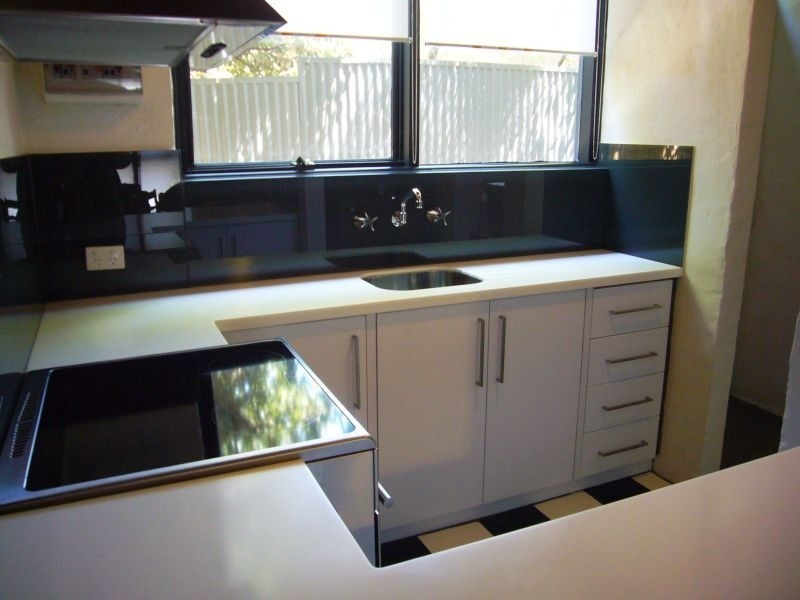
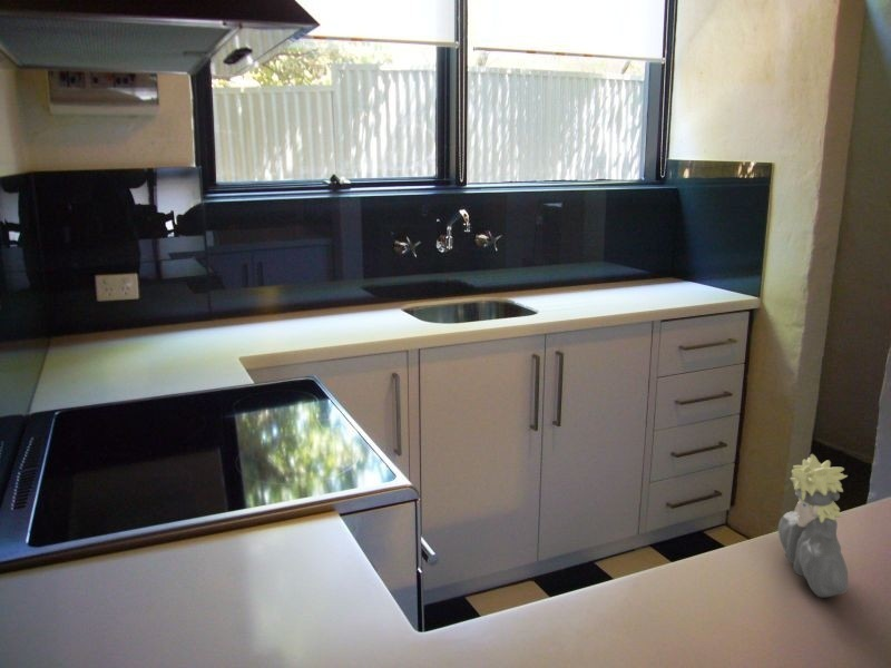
+ bust sculpture [777,453,849,598]
